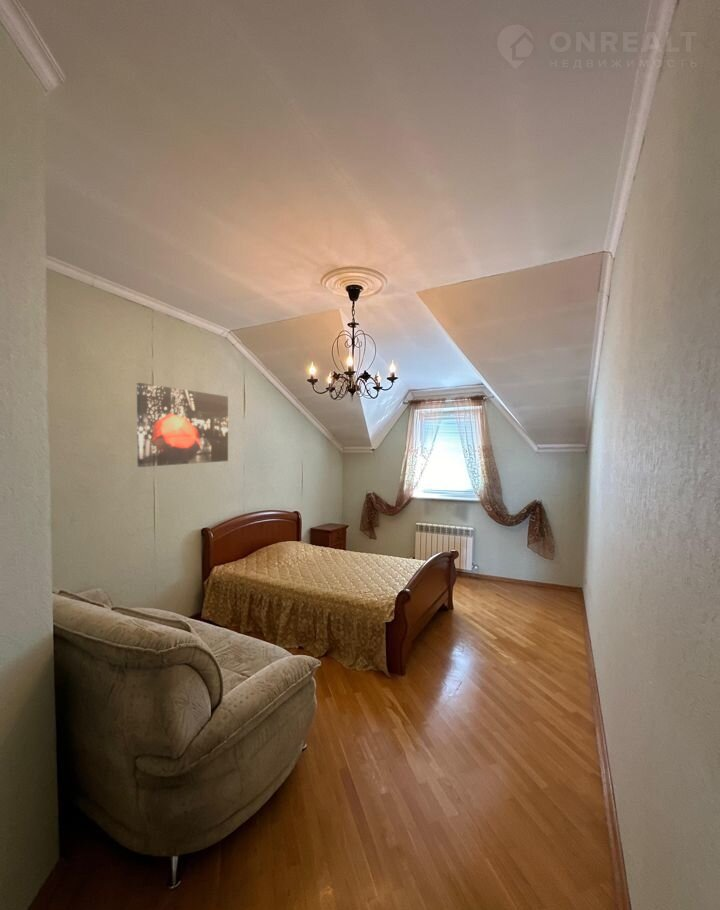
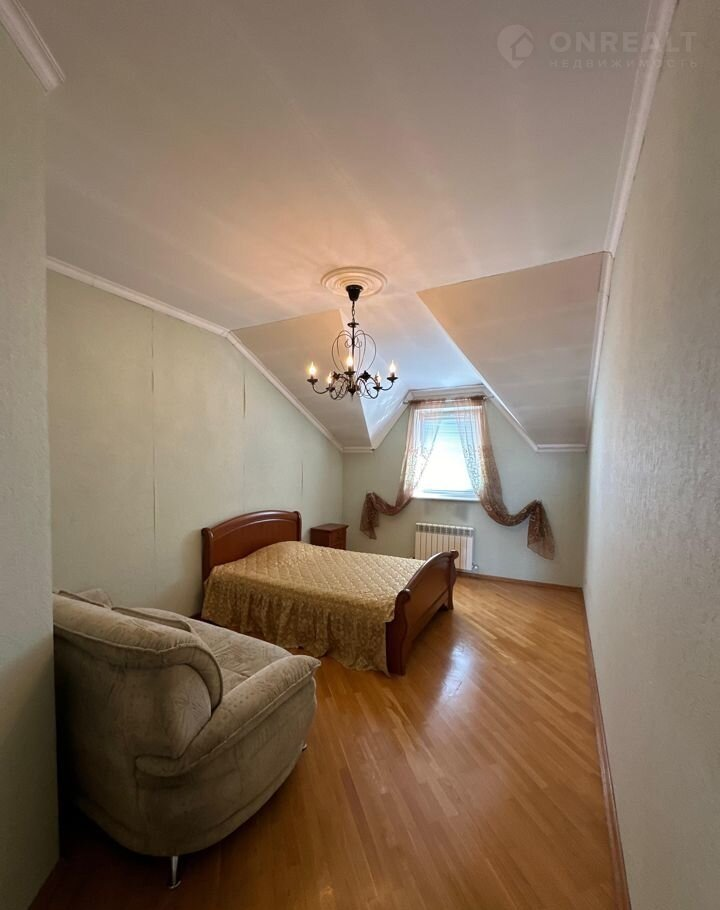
- wall art [136,382,229,468]
